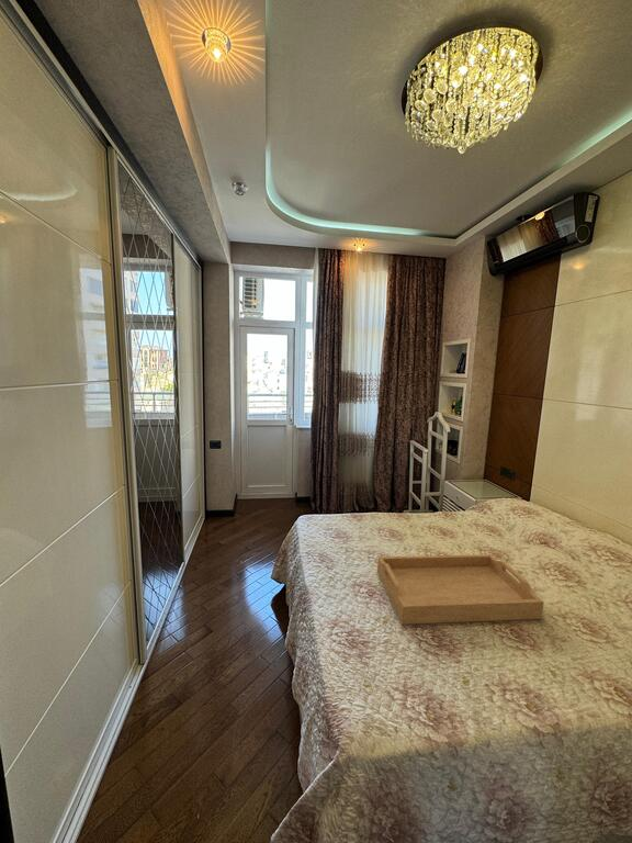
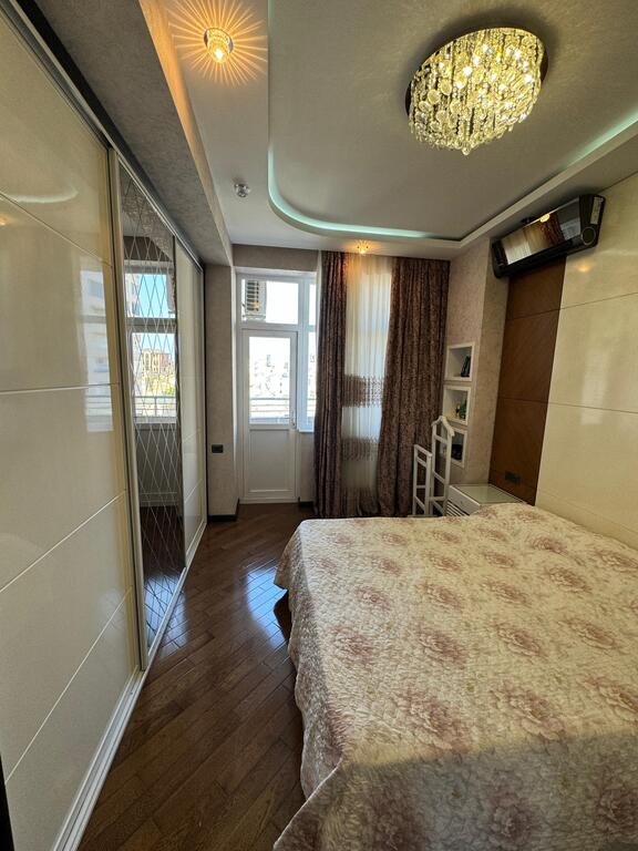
- serving tray [376,553,545,626]
